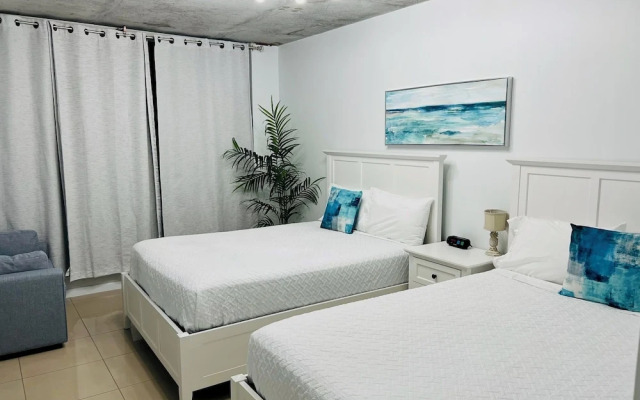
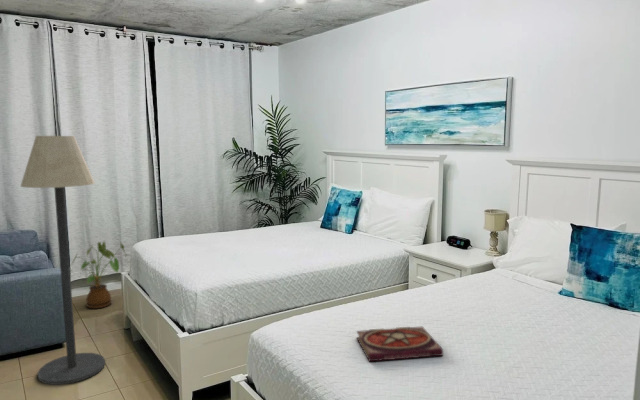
+ floor lamp [20,135,106,386]
+ house plant [70,241,127,310]
+ book [355,326,444,362]
